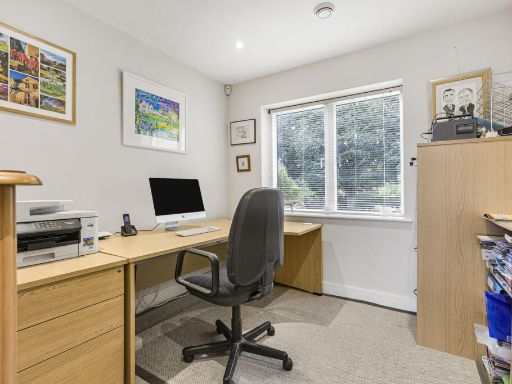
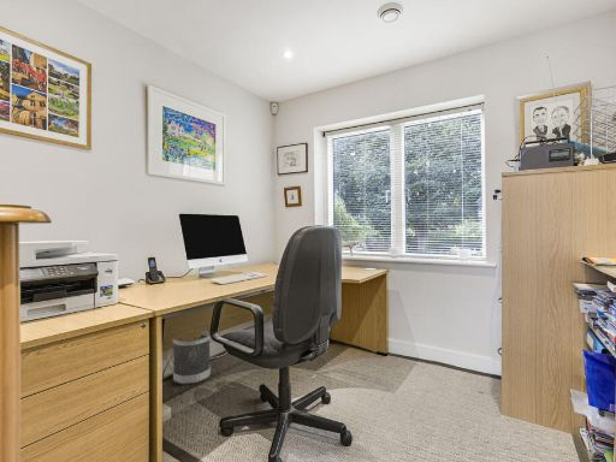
+ wastebasket [172,330,212,385]
